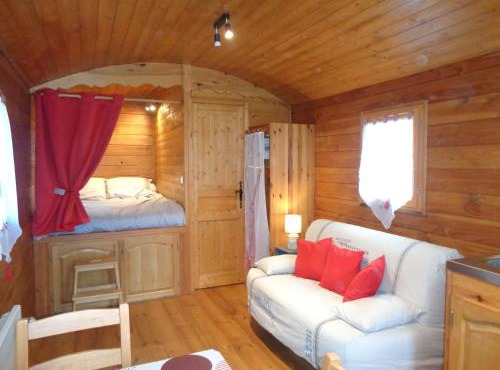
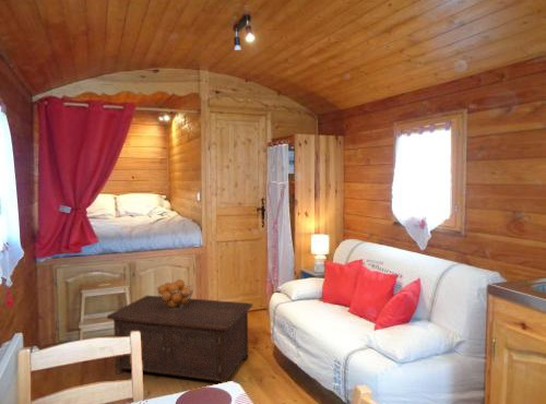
+ fruit basket [156,278,195,309]
+ cabinet [106,295,253,384]
